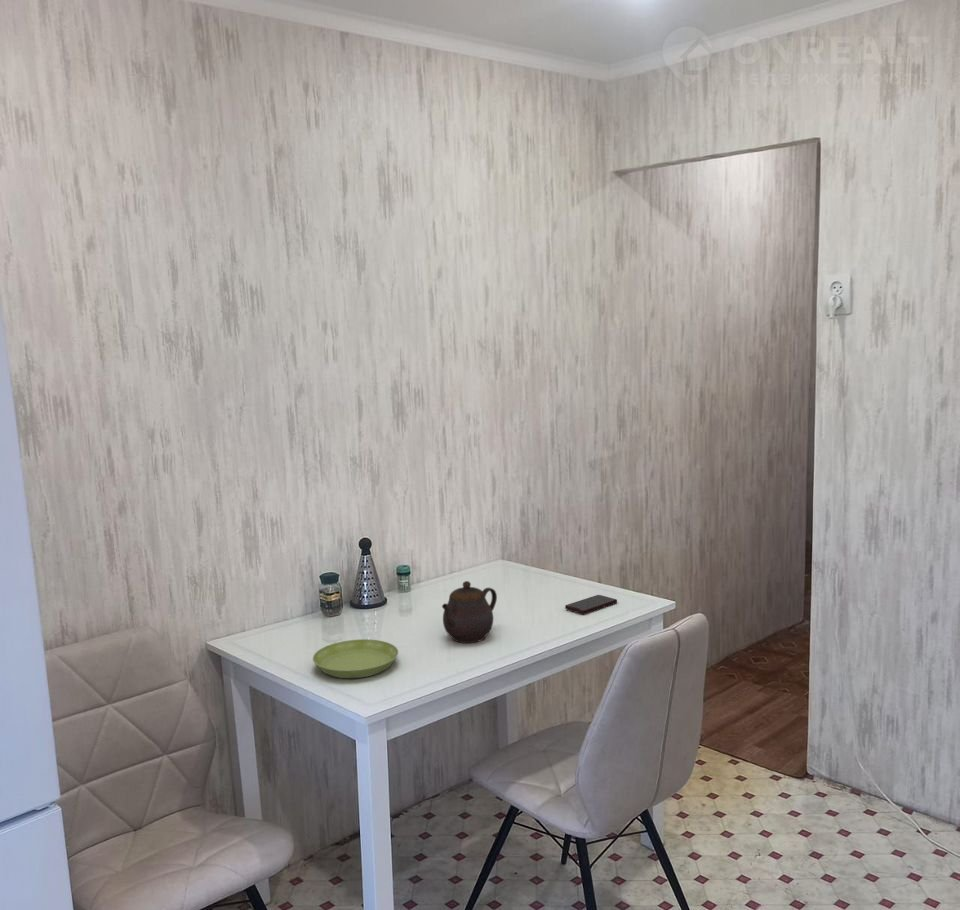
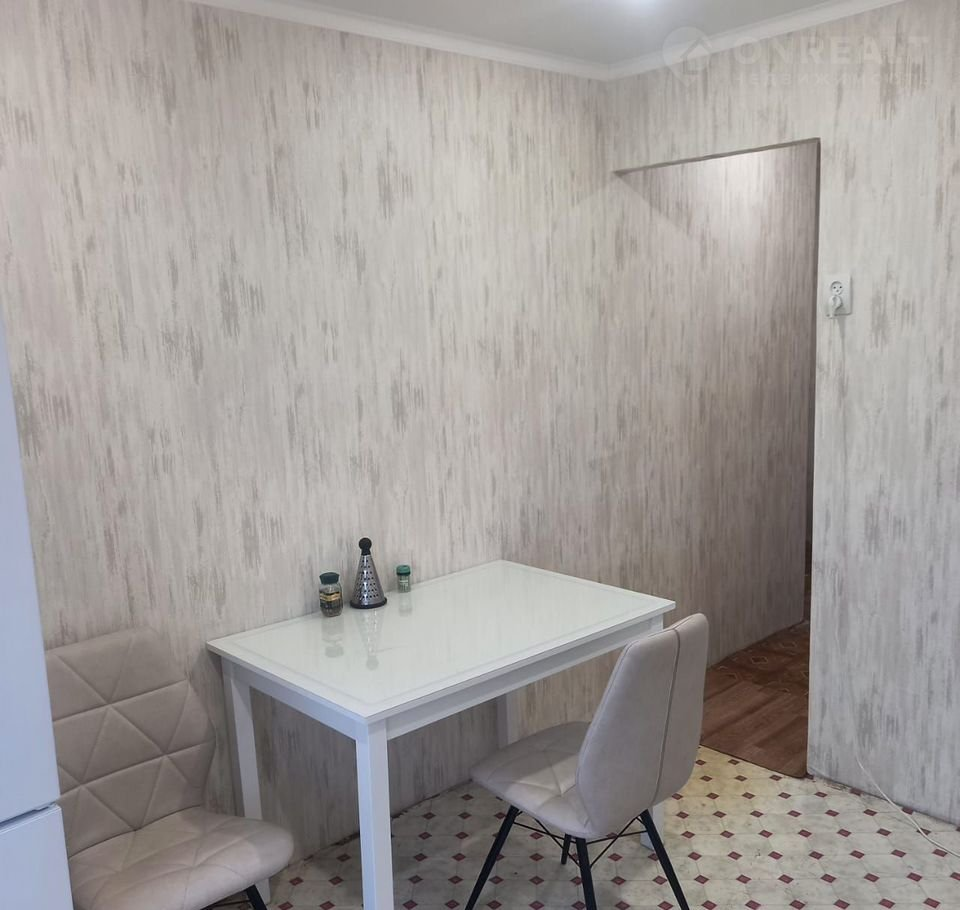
- saucer [312,638,399,679]
- teapot [441,580,498,644]
- smartphone [564,594,618,615]
